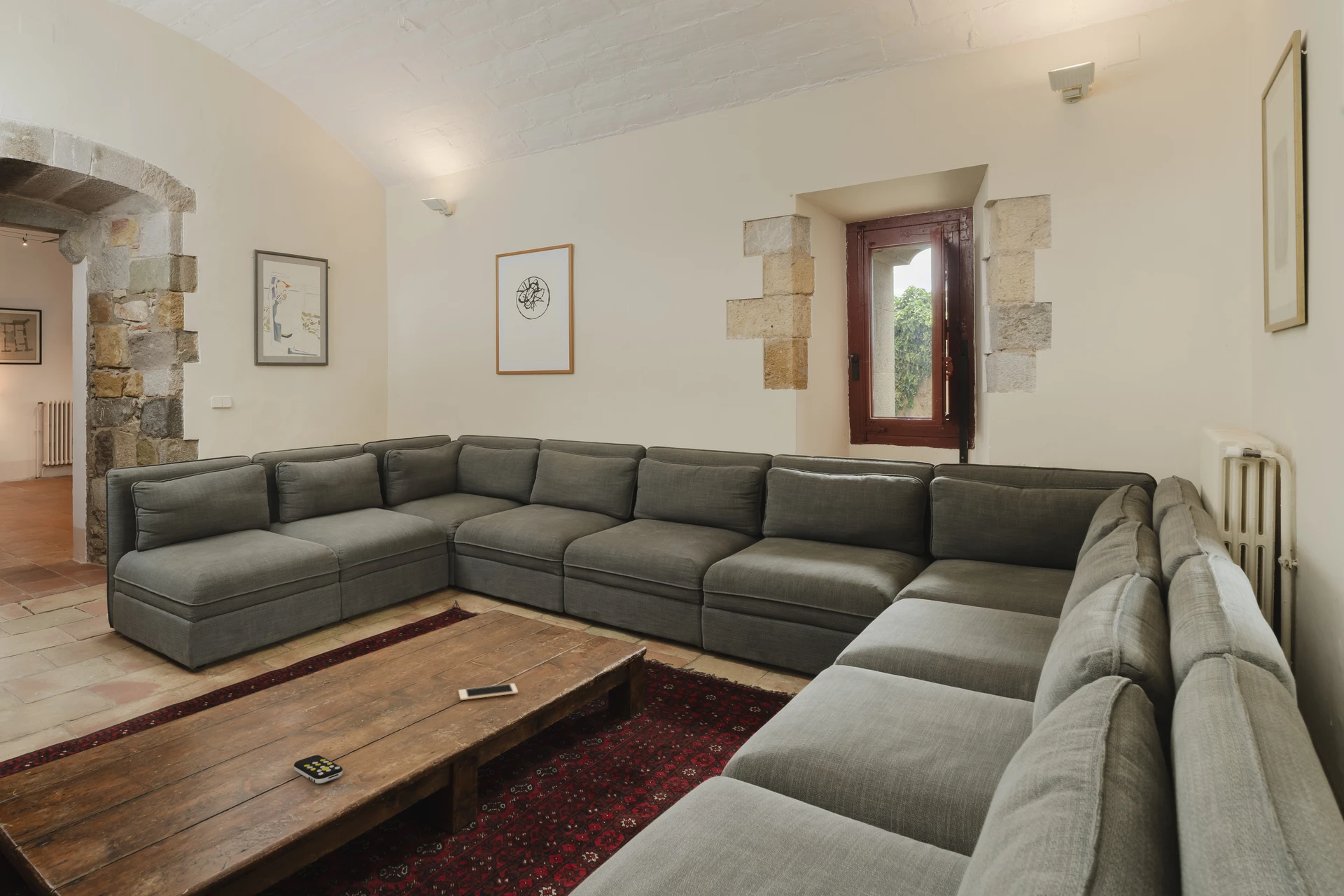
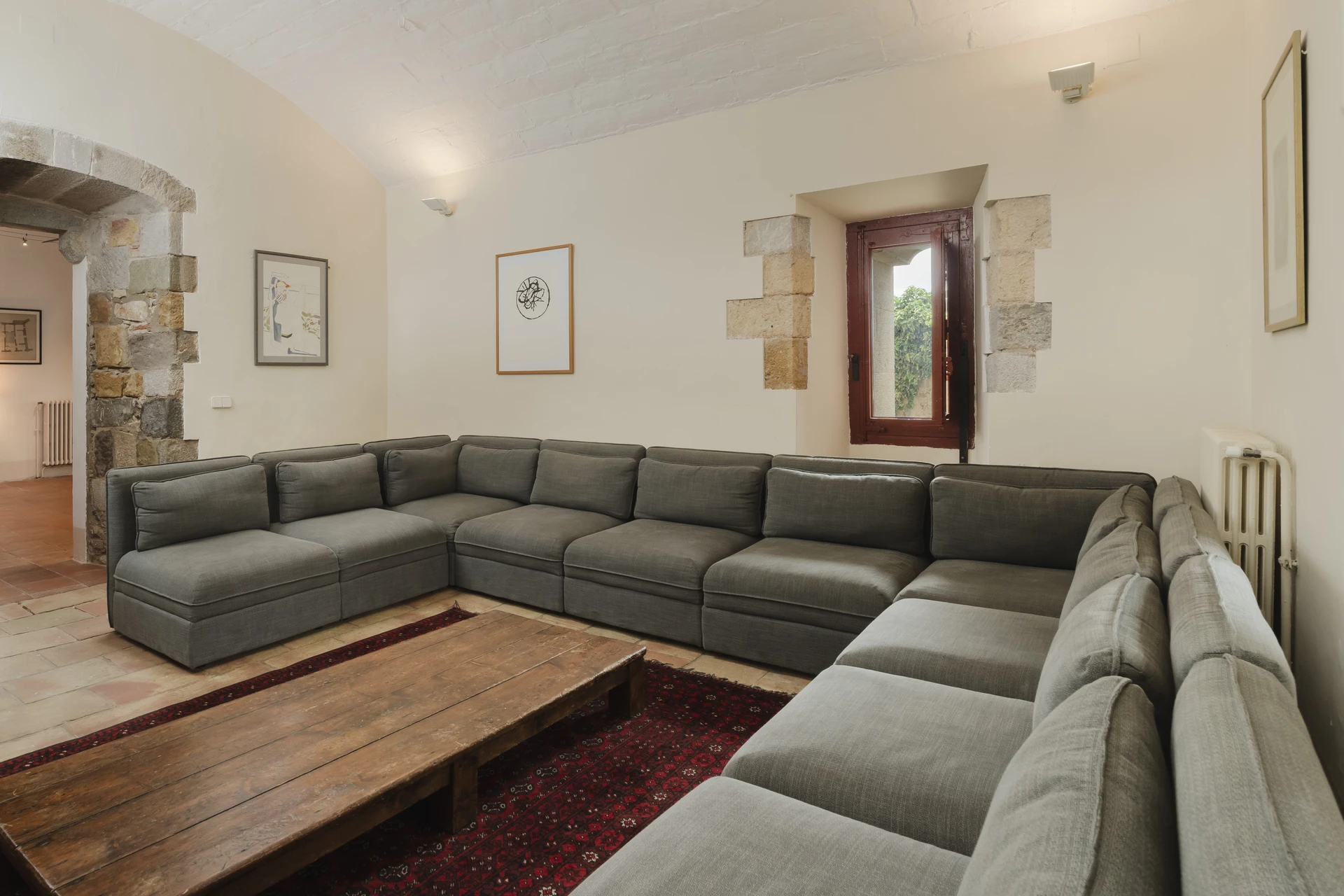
- remote control [293,755,344,784]
- cell phone [458,682,519,701]
